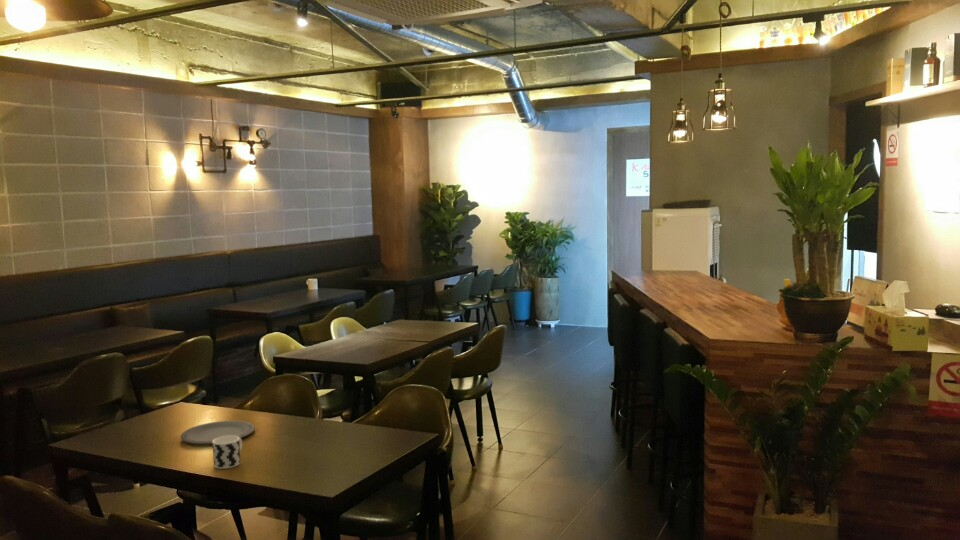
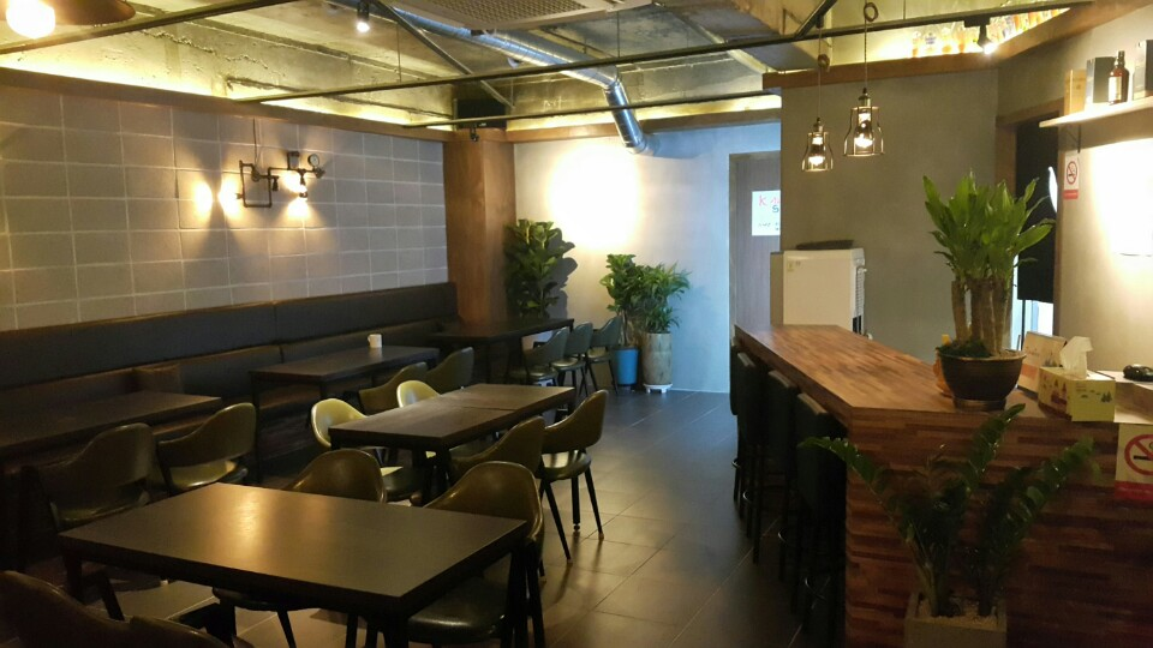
- cup [212,436,243,470]
- plate [180,420,256,445]
